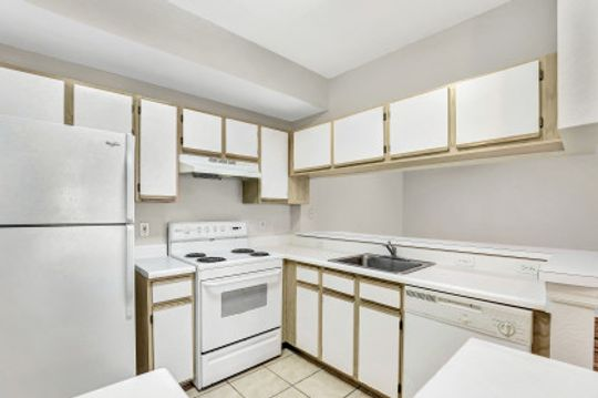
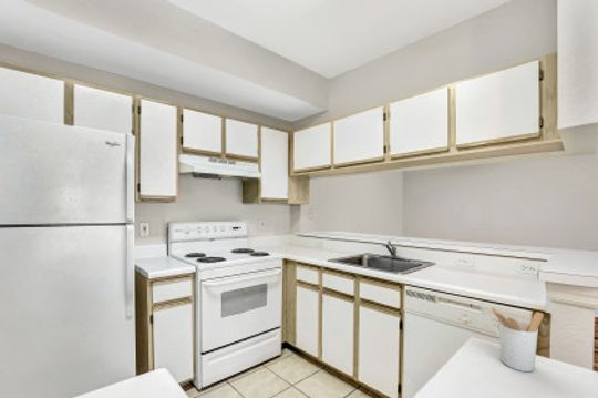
+ utensil holder [491,306,545,373]
